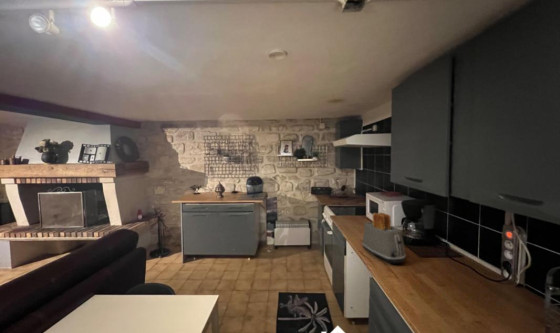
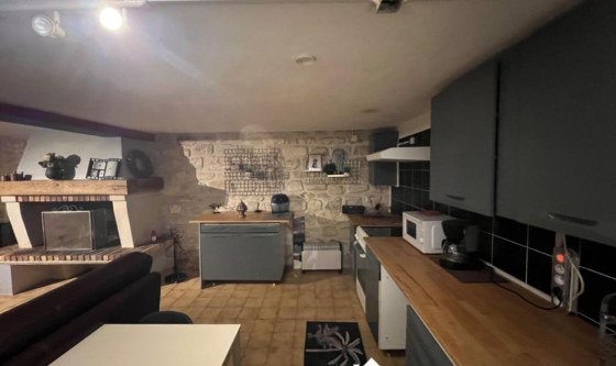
- toaster [361,212,407,264]
